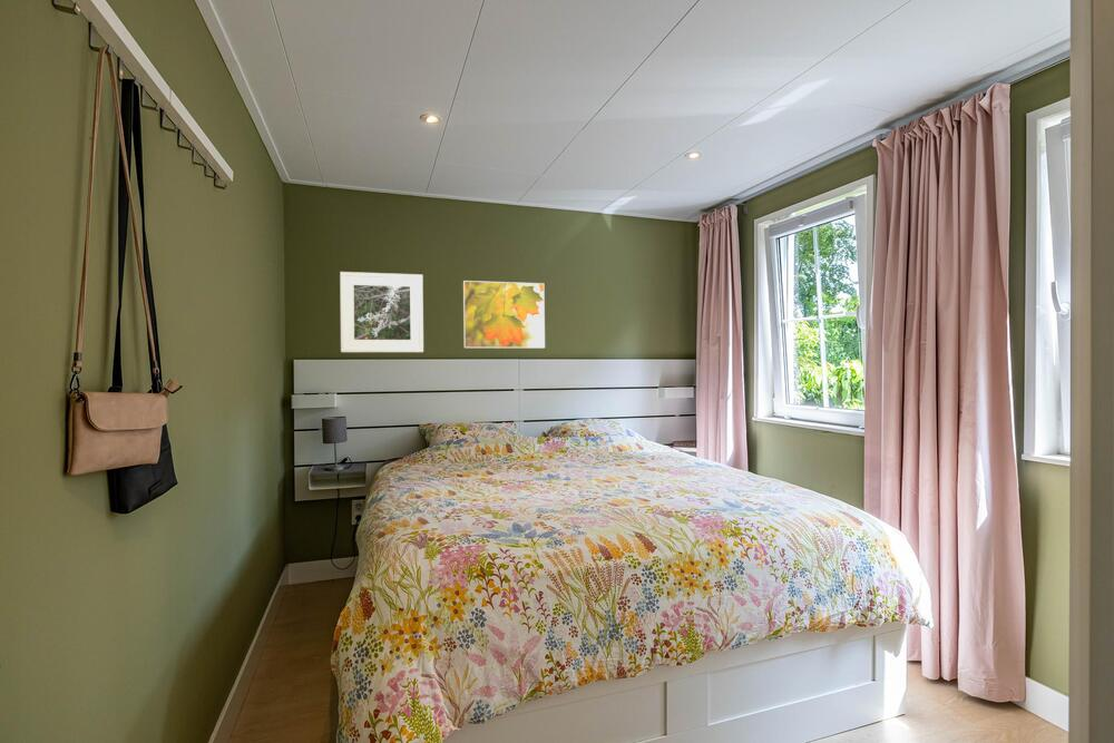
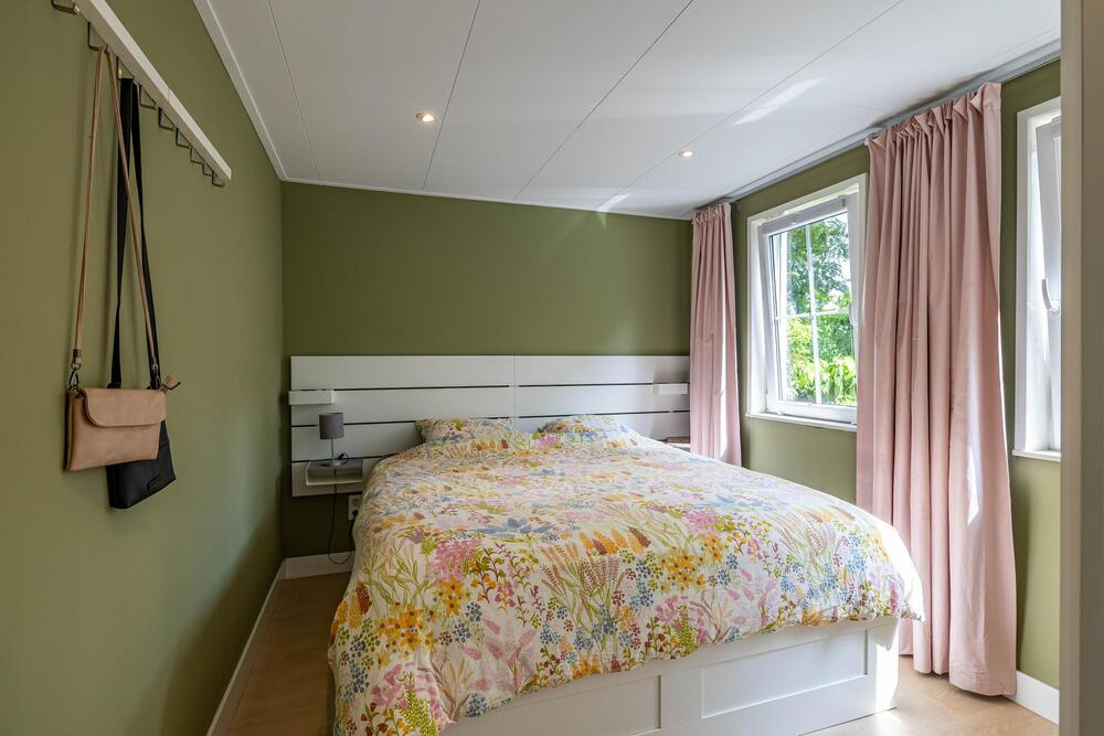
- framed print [462,280,546,349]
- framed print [339,271,424,353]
